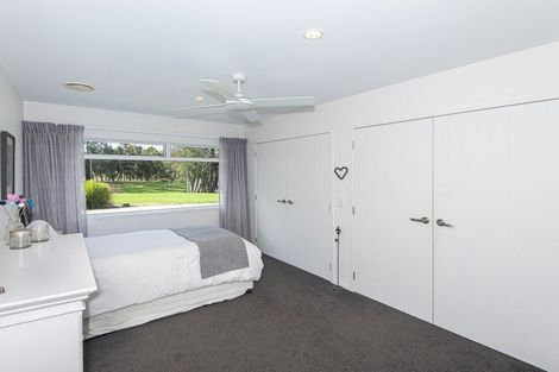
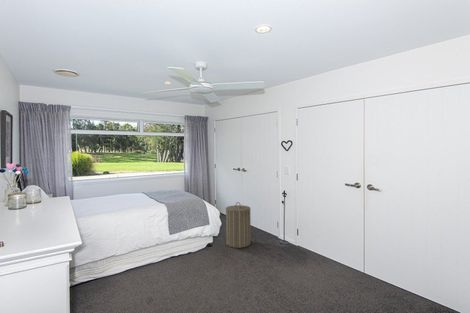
+ laundry hamper [225,201,252,249]
